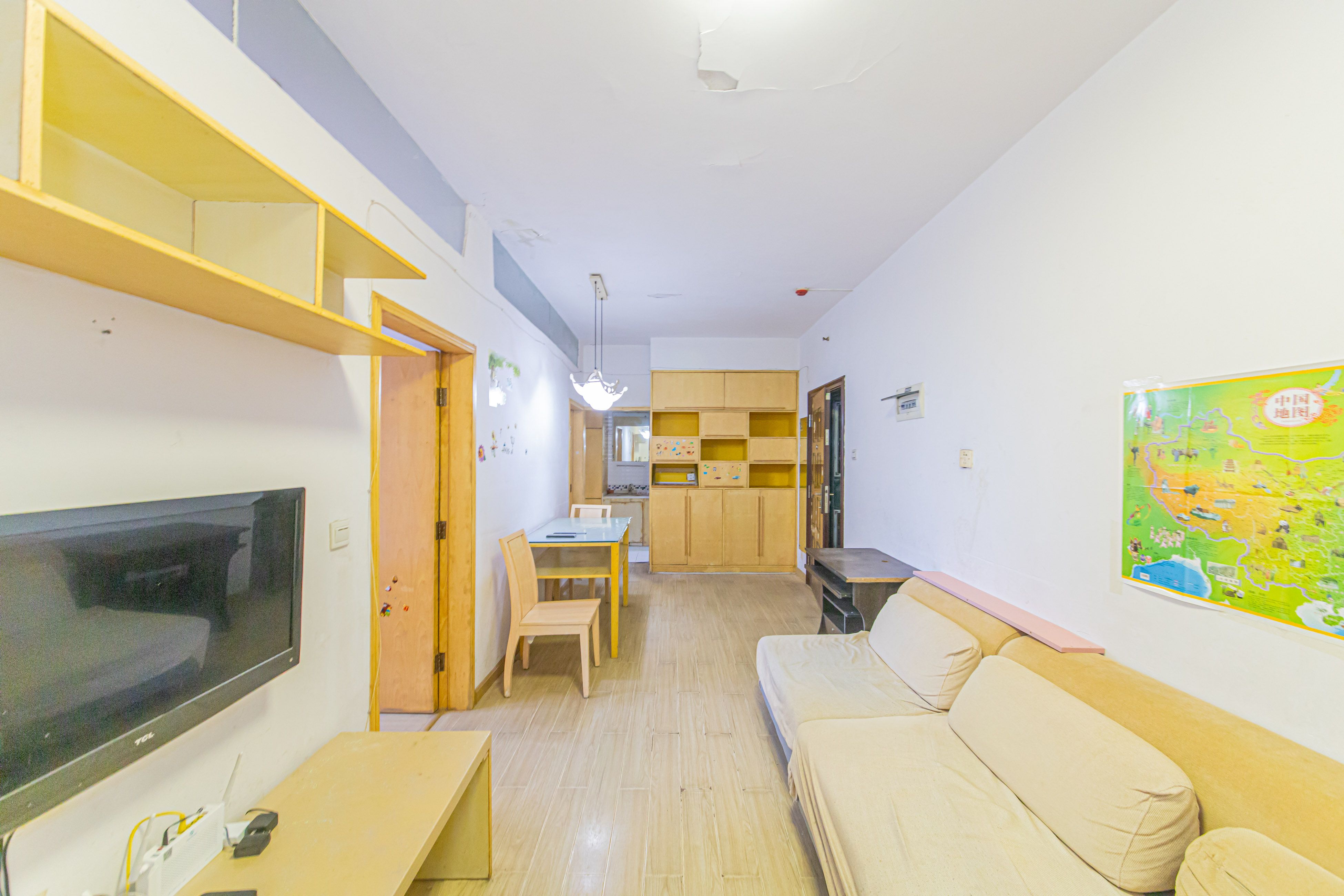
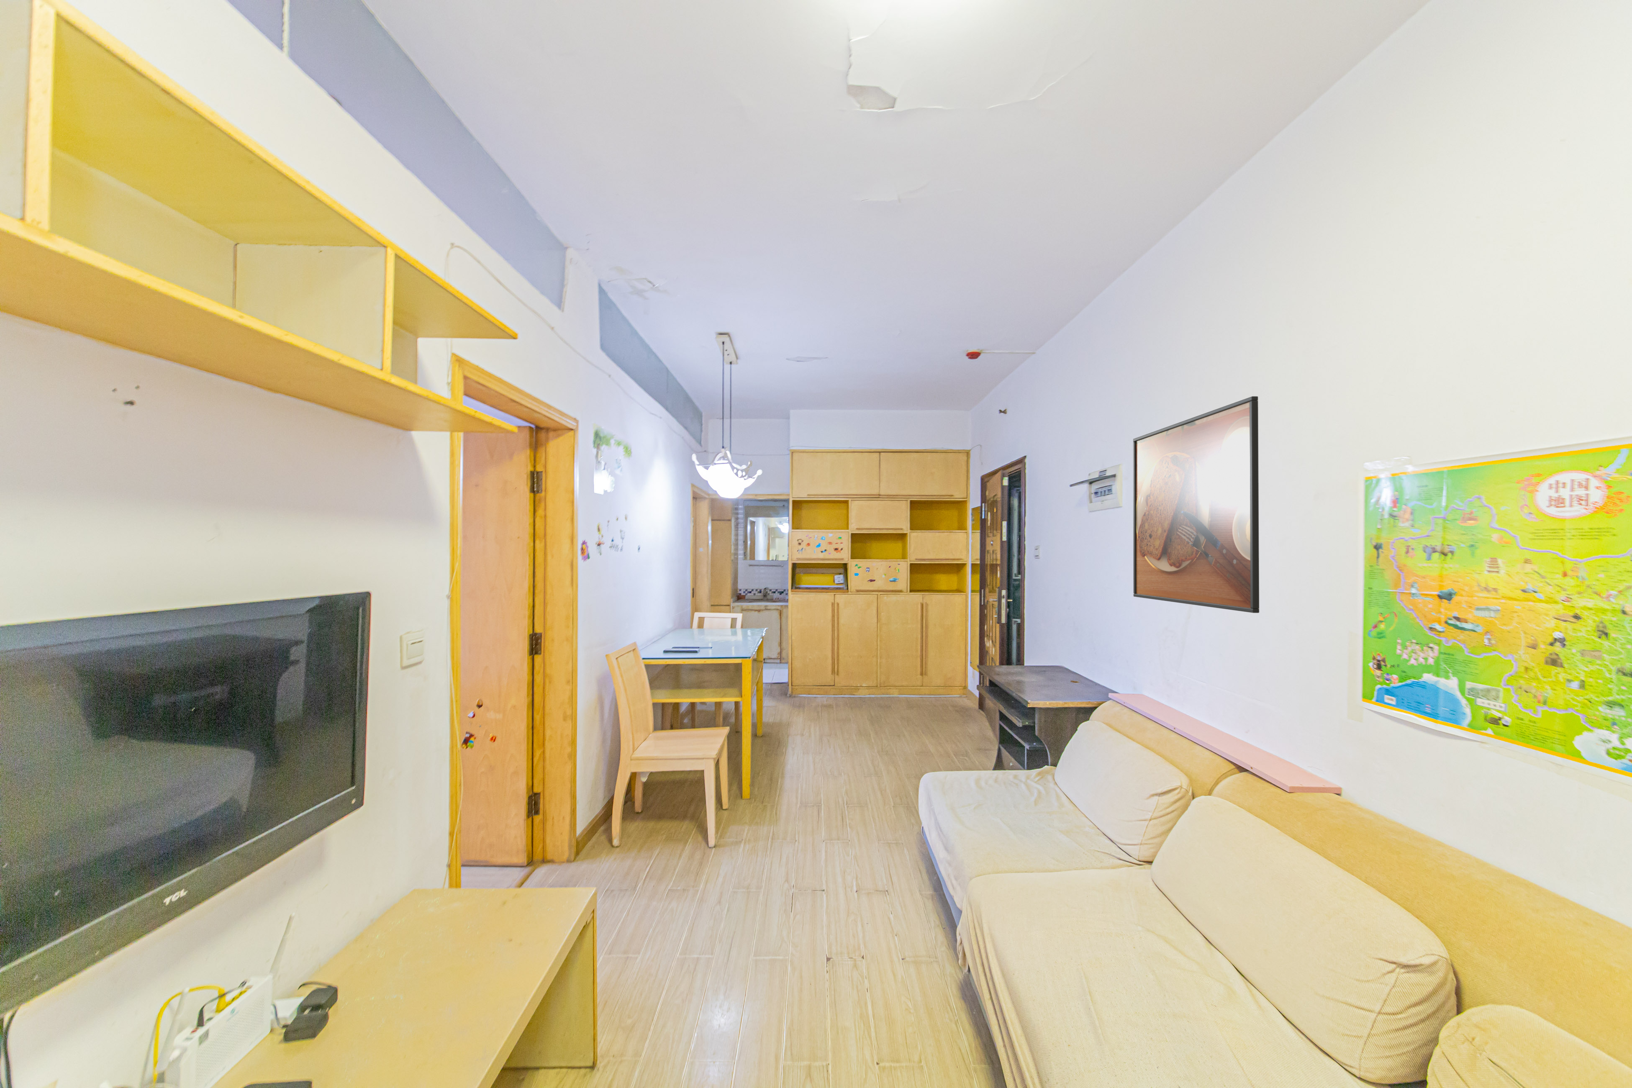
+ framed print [1133,396,1259,613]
